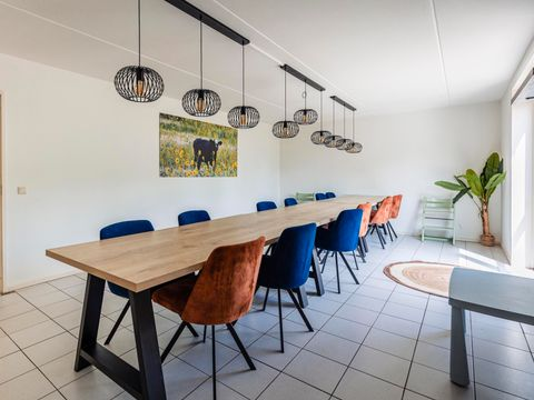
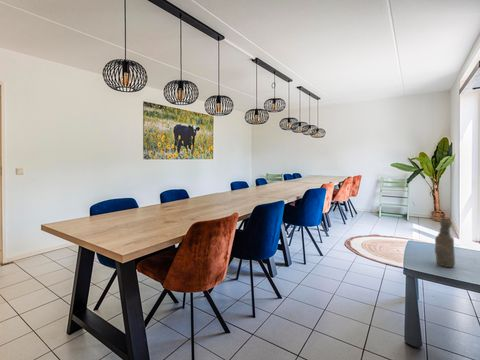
+ vase [434,219,456,268]
